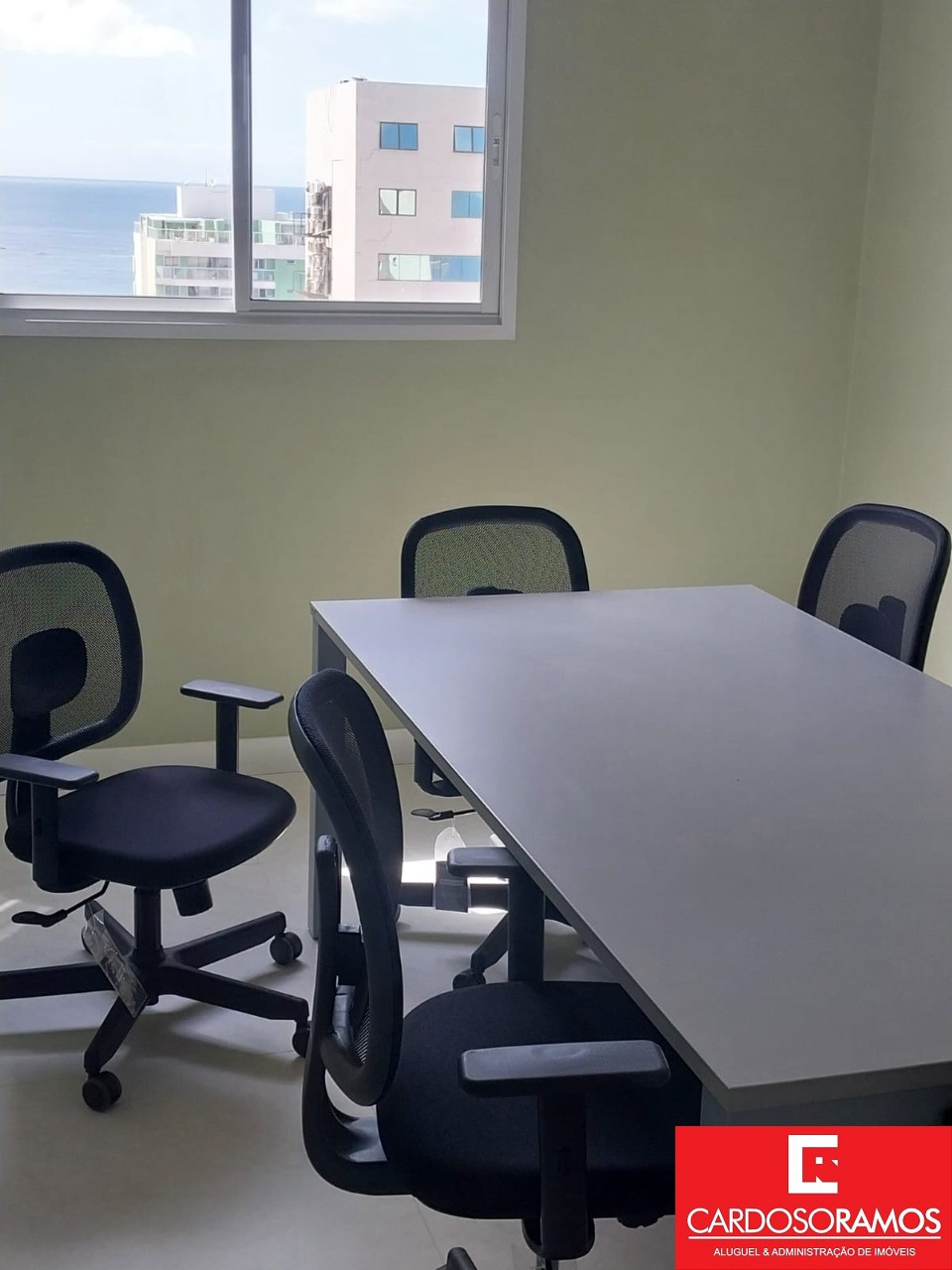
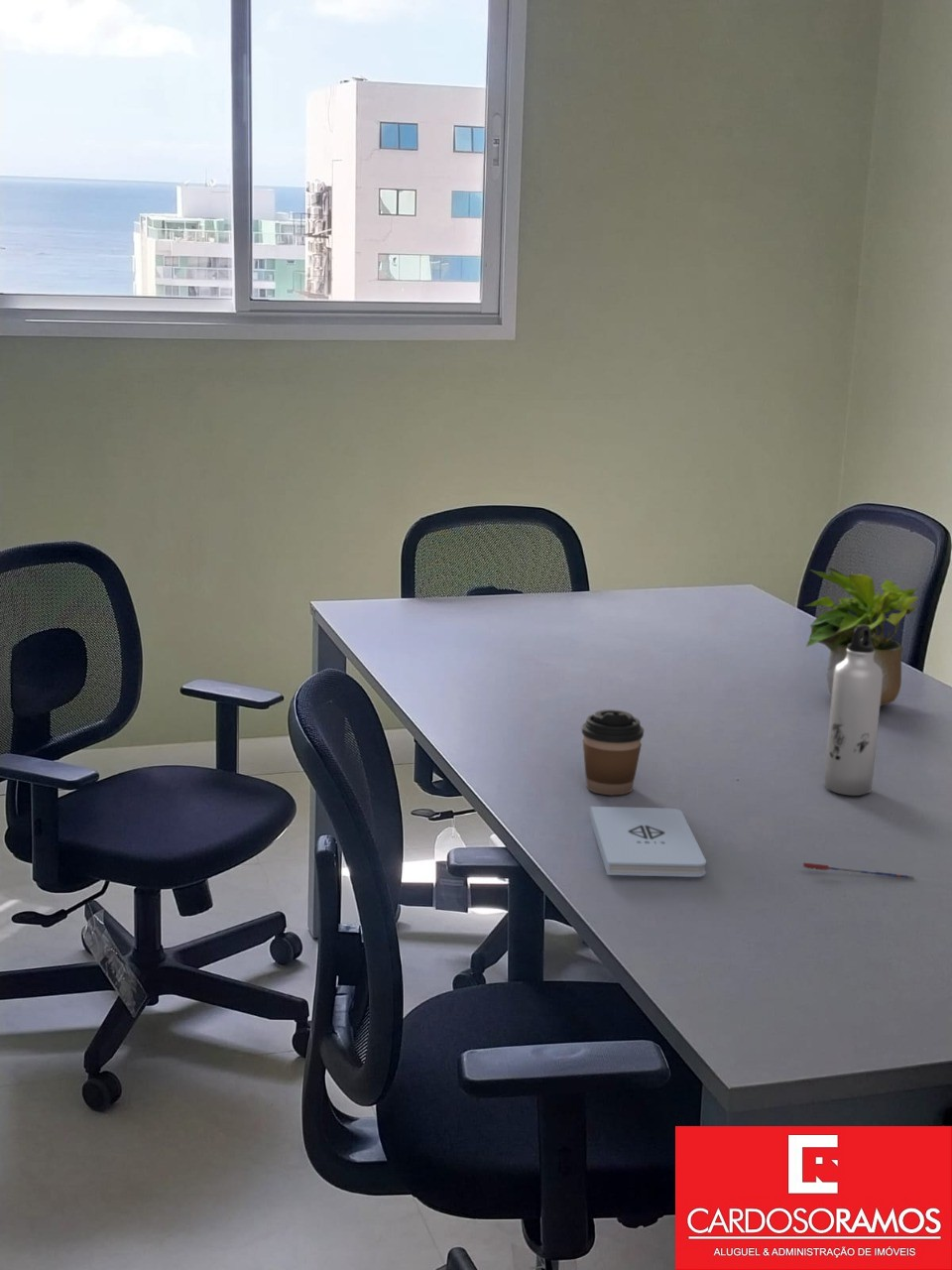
+ potted plant [803,566,919,707]
+ pen [802,862,915,880]
+ water bottle [823,625,883,797]
+ notepad [589,806,707,878]
+ coffee cup [581,708,645,796]
